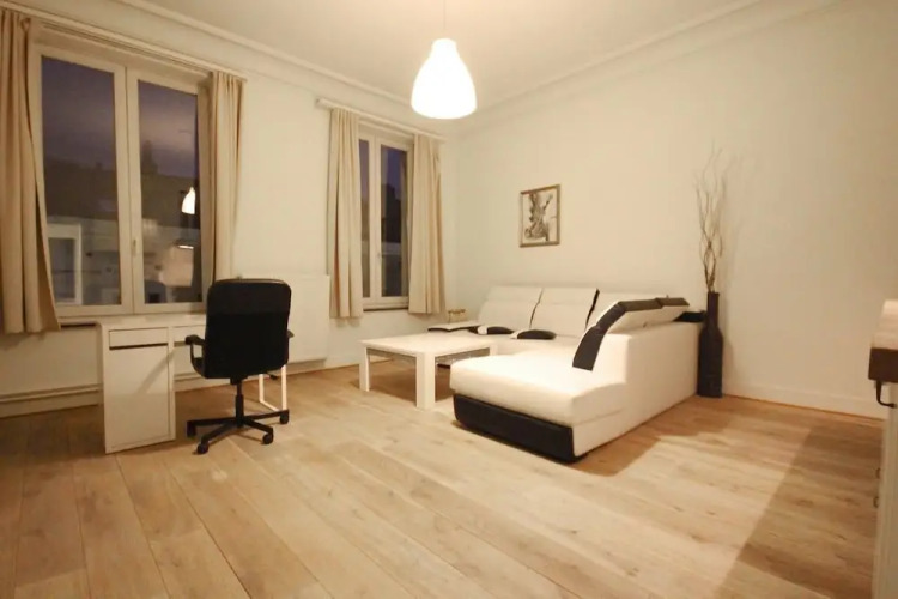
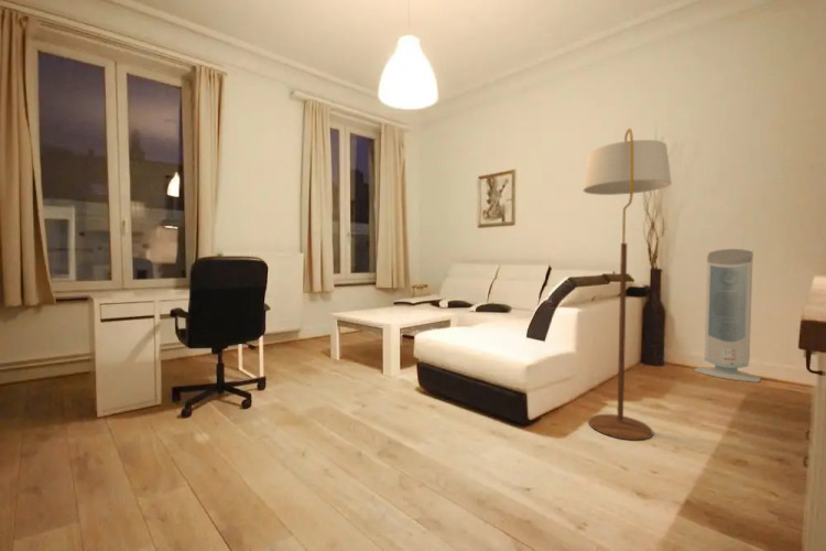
+ floor lamp [582,127,672,441]
+ air purifier [693,248,762,383]
